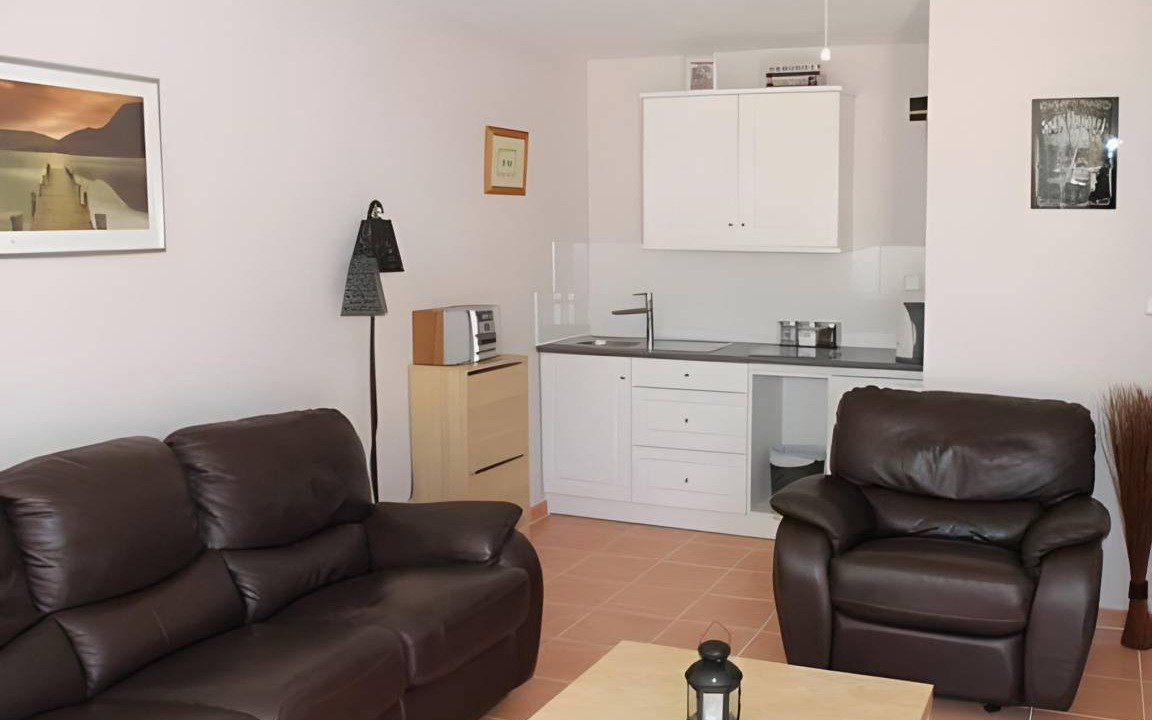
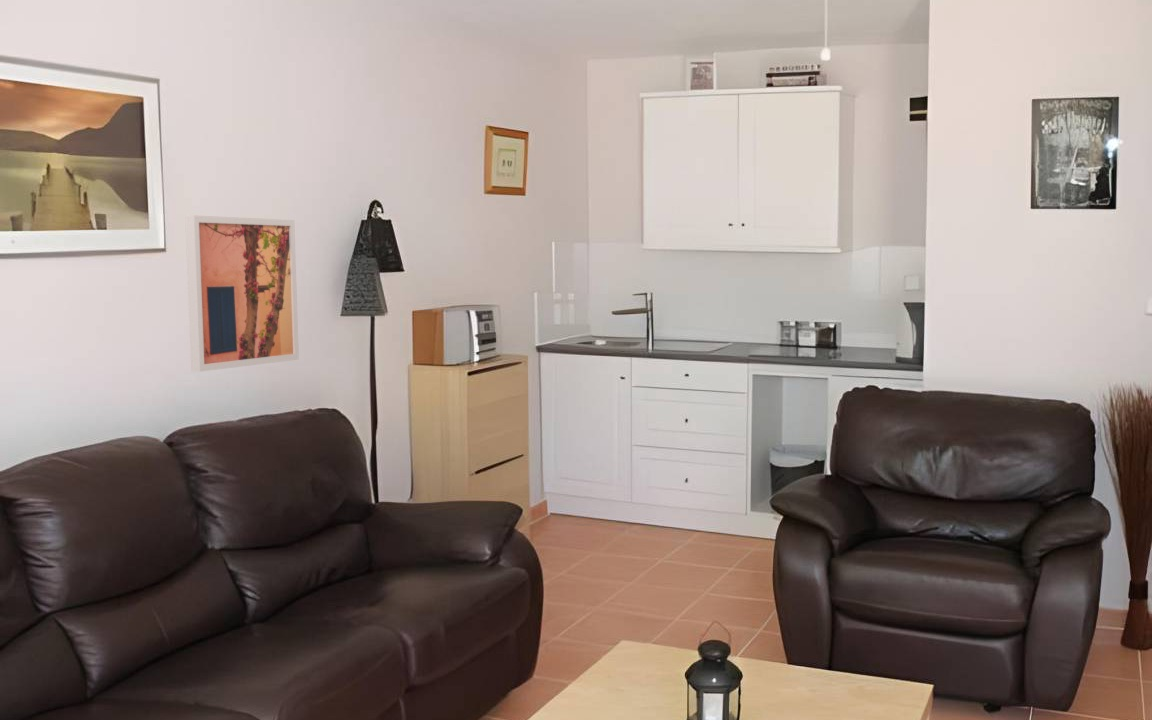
+ wall art [184,214,300,373]
